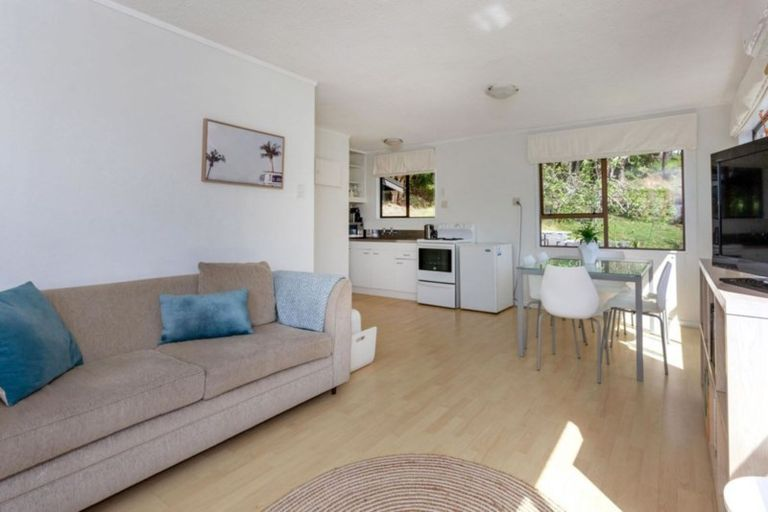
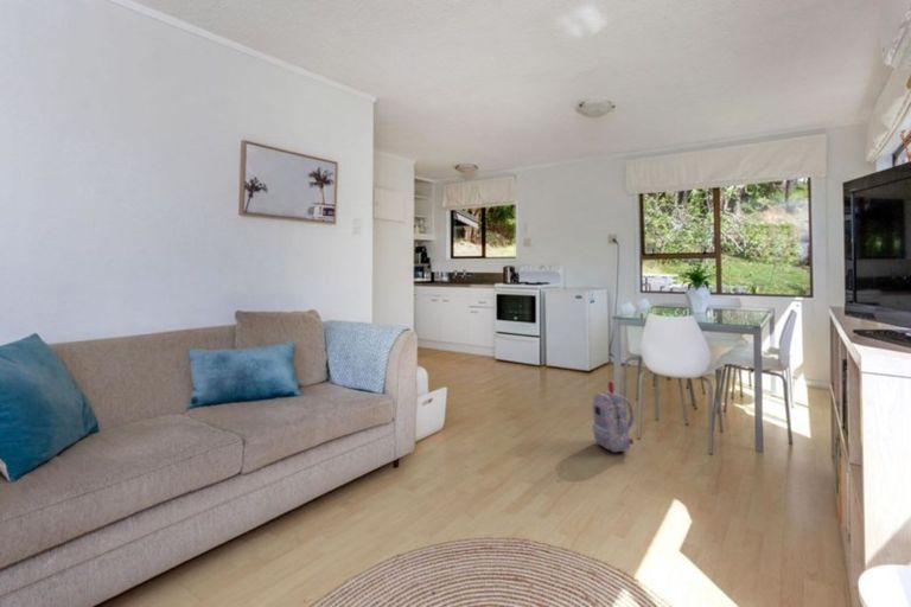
+ backpack [591,381,635,453]
